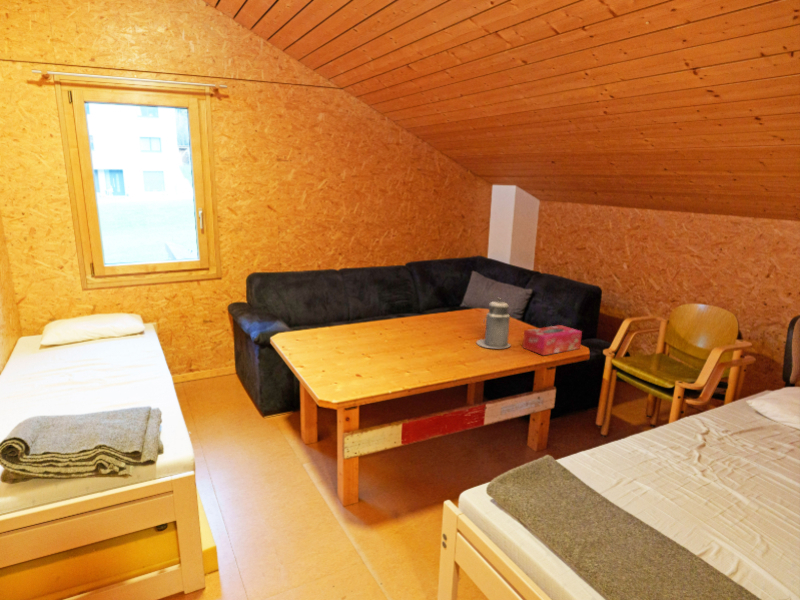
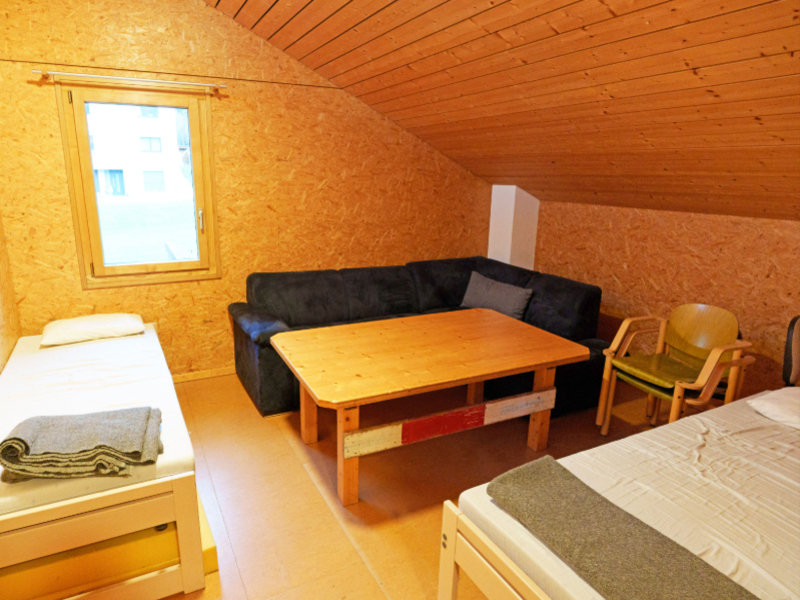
- canister [476,297,512,349]
- tissue box [522,324,583,356]
